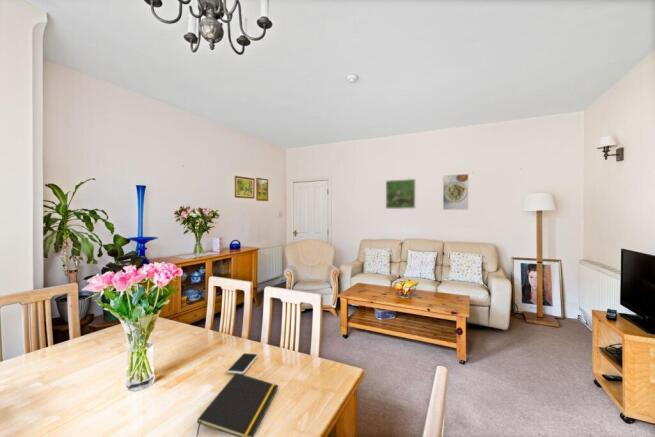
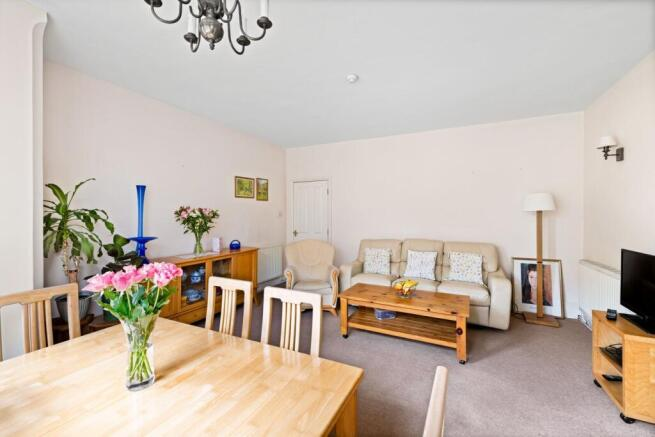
- notepad [196,373,279,437]
- smartphone [226,352,259,375]
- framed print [442,173,469,211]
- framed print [385,178,416,210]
